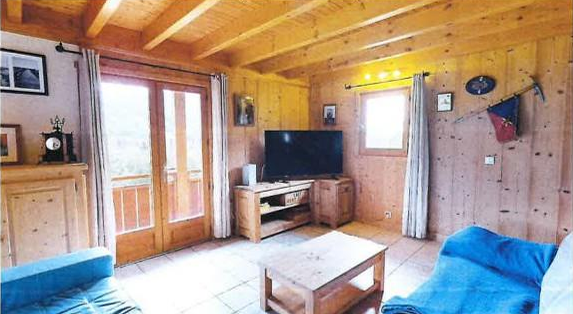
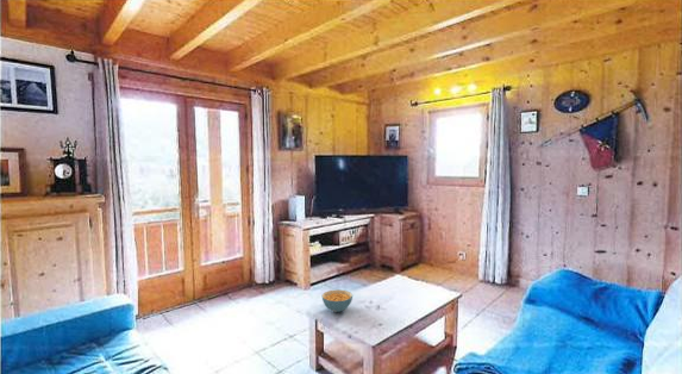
+ cereal bowl [320,288,353,313]
